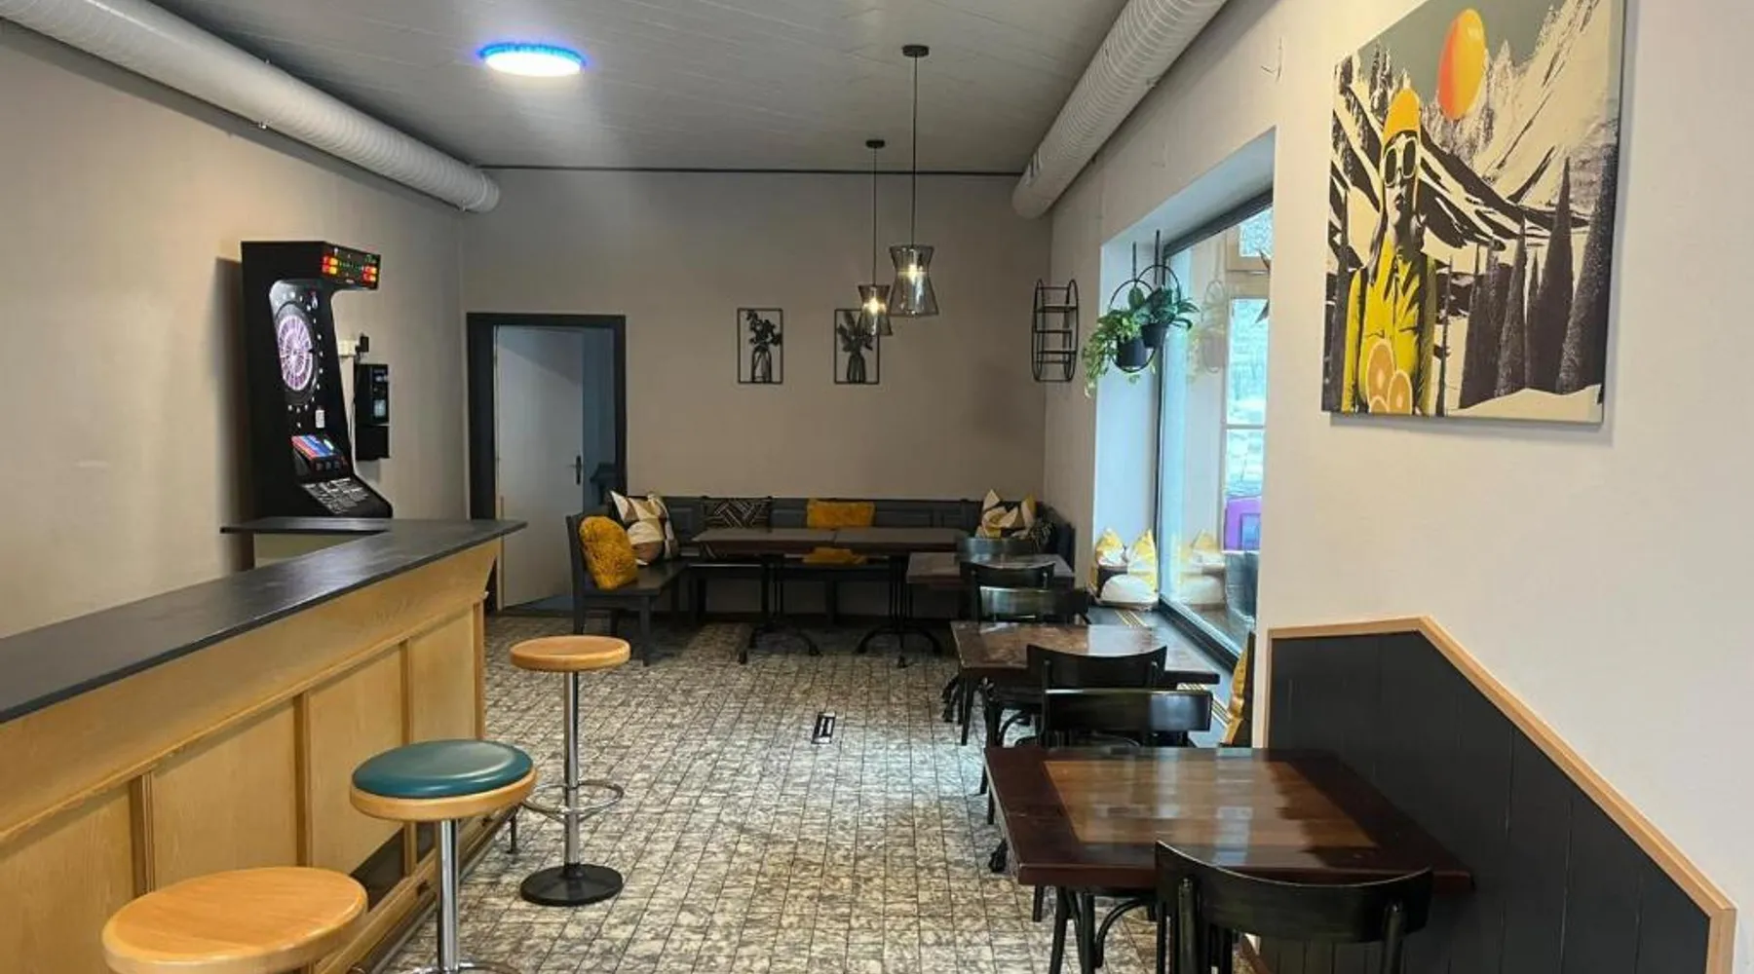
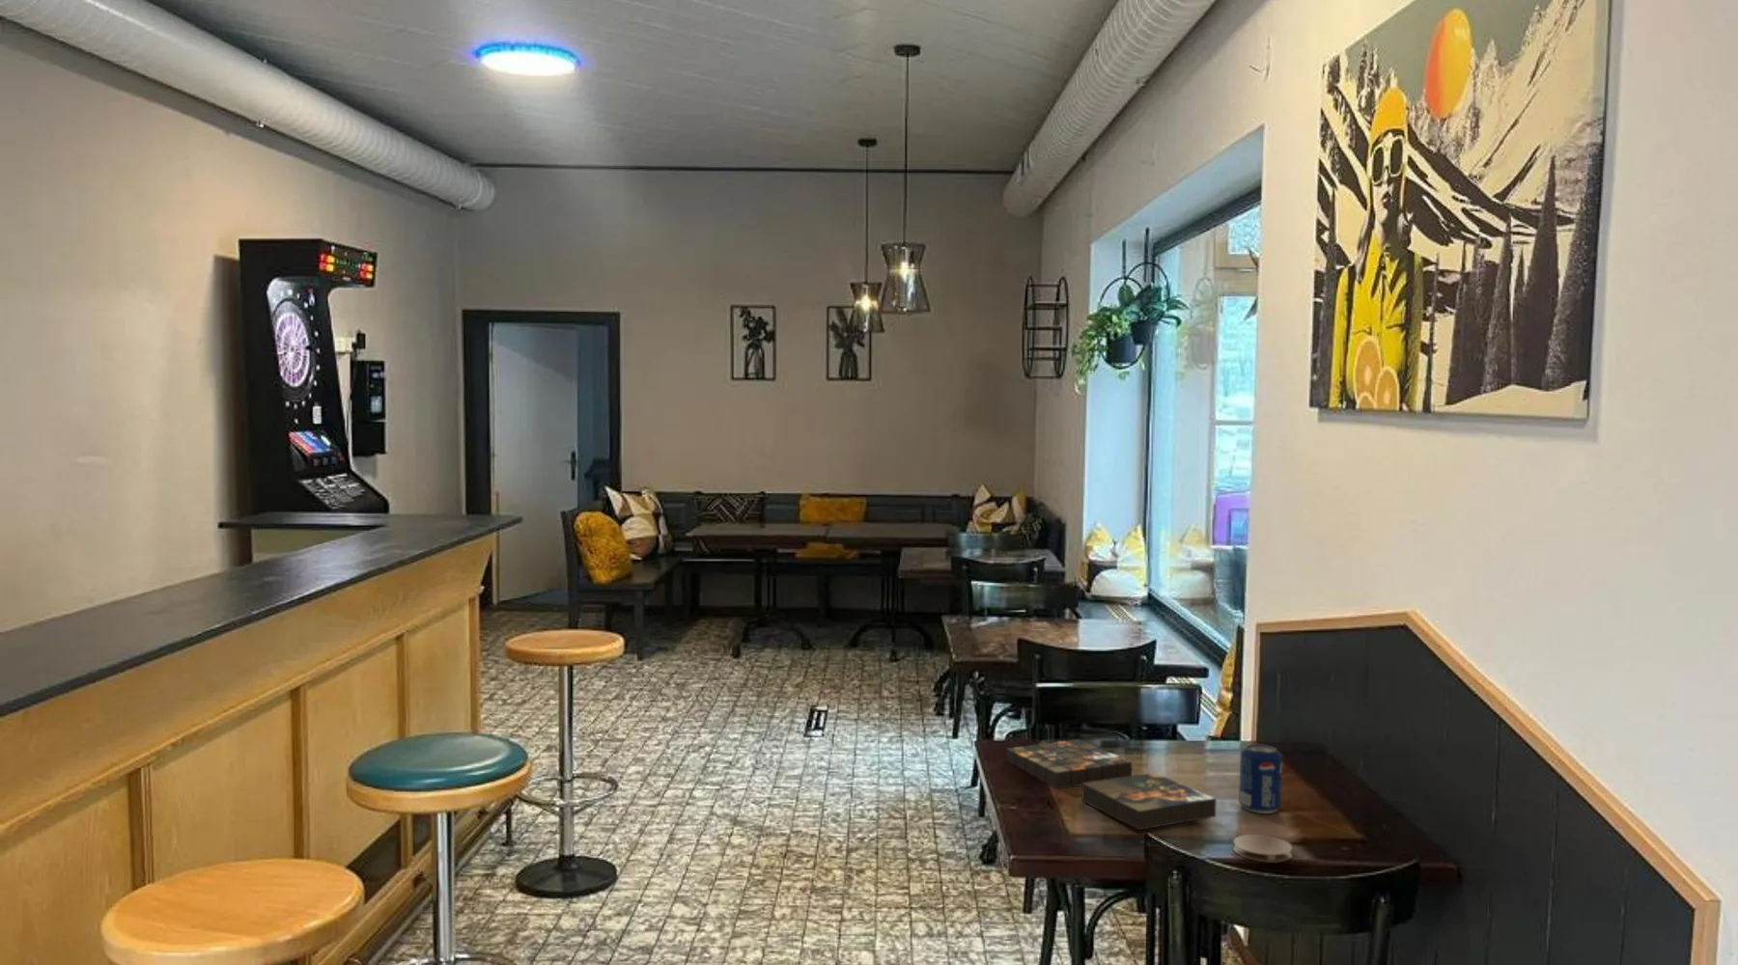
+ beverage can [1238,743,1283,814]
+ board game [1006,738,1217,831]
+ coaster [1232,834,1293,864]
